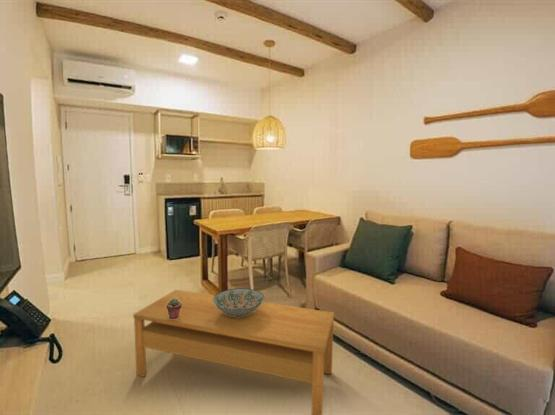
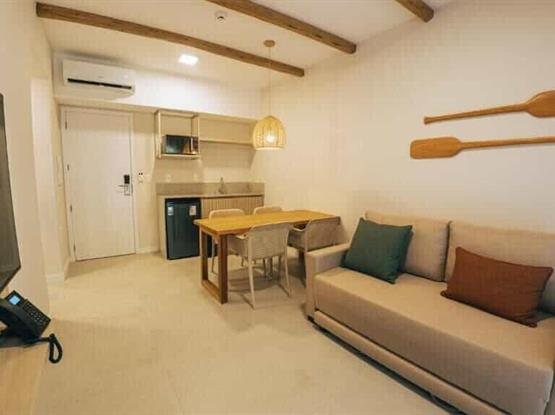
- potted succulent [166,298,182,319]
- decorative bowl [213,287,265,317]
- coffee table [132,289,335,415]
